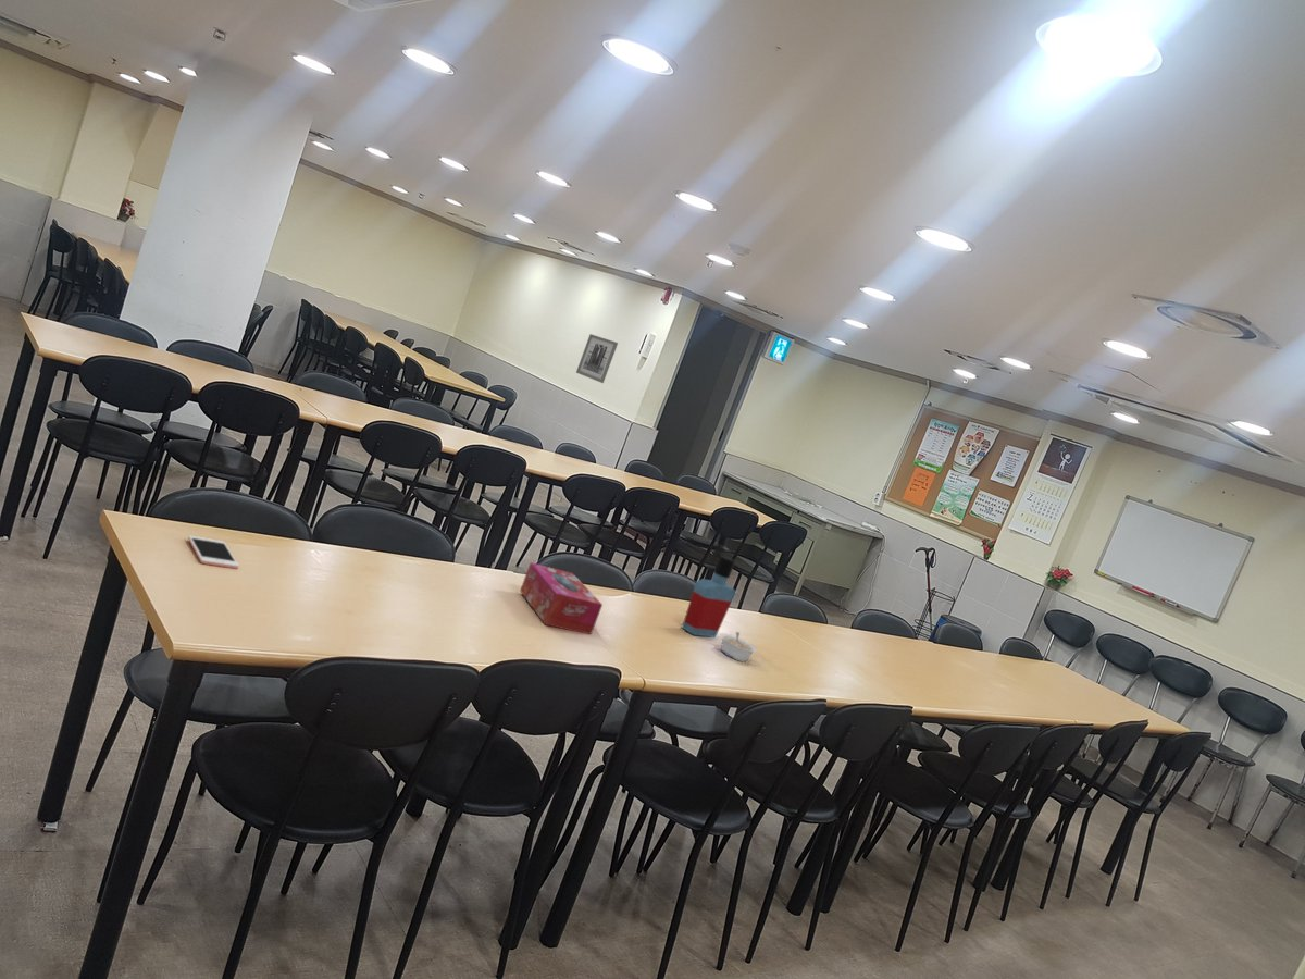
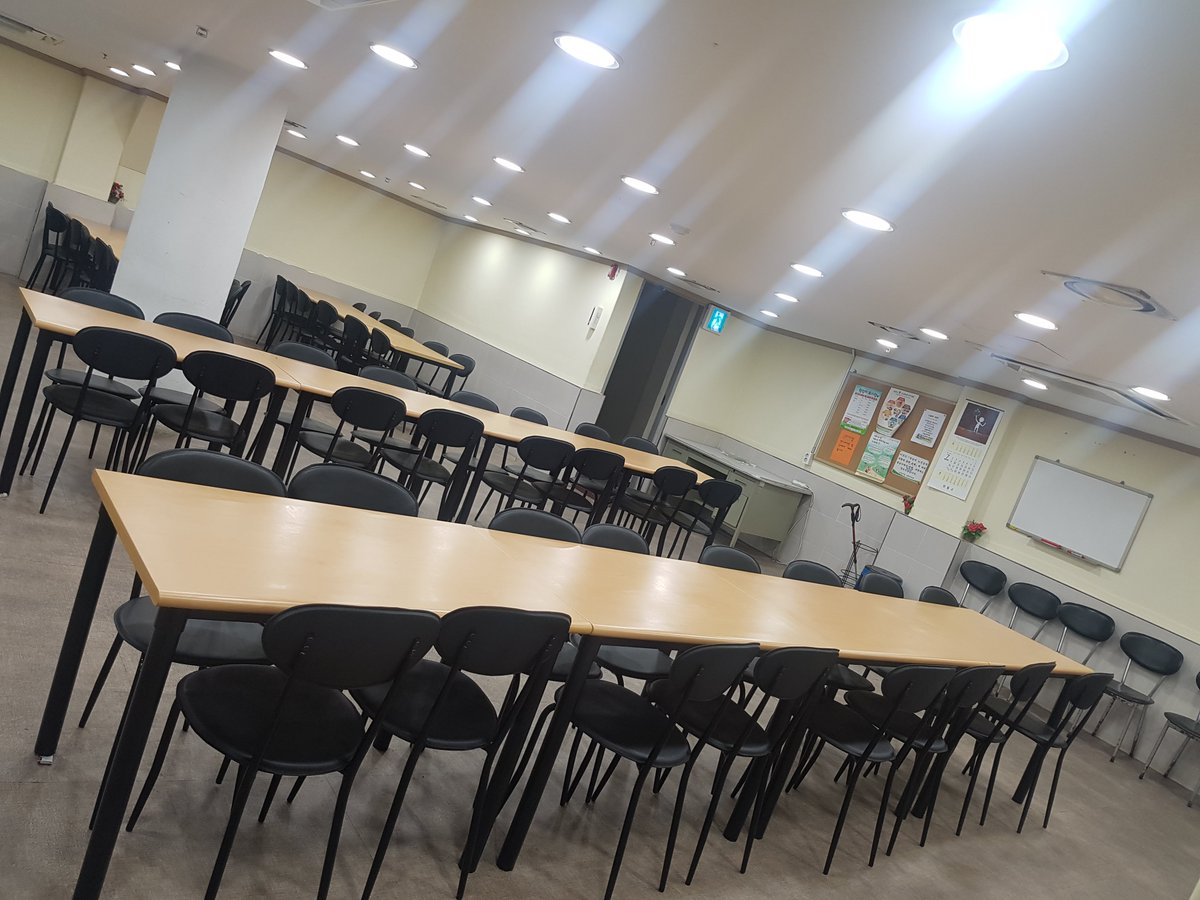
- legume [720,631,758,662]
- bottle [681,555,736,639]
- wall art [575,333,619,384]
- cell phone [187,534,240,570]
- tissue box [519,561,604,635]
